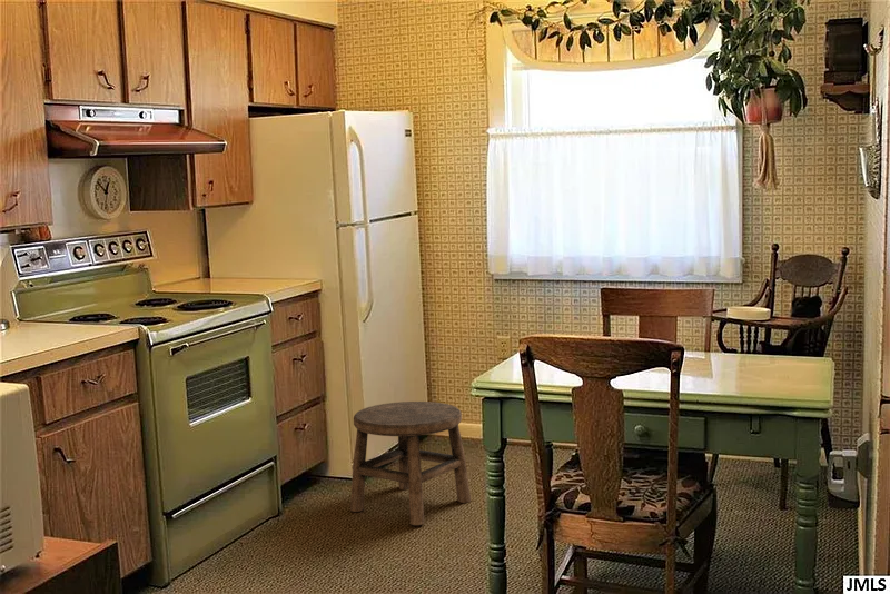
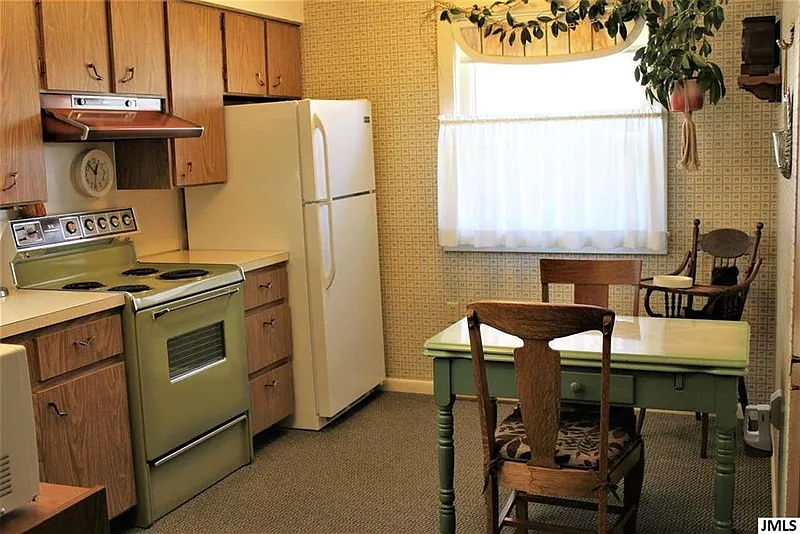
- stool [349,400,472,526]
